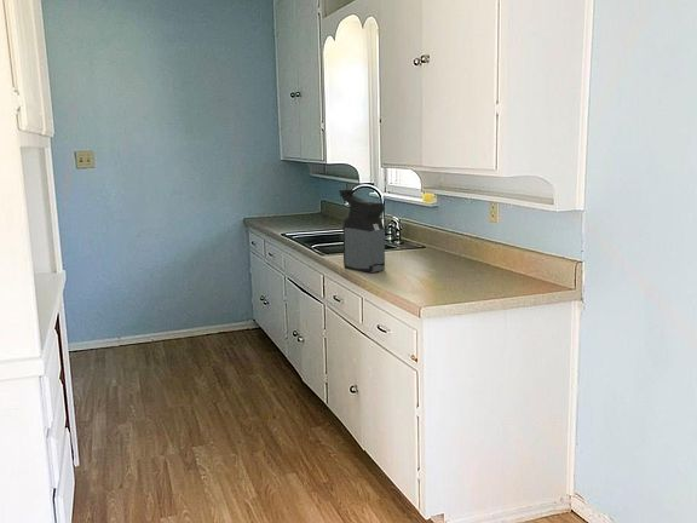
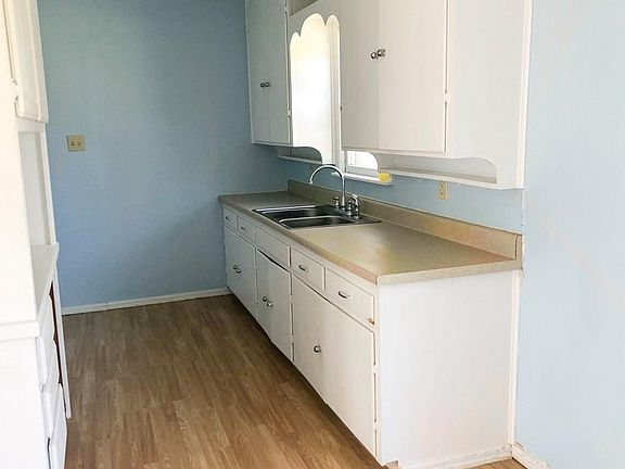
- coffee maker [336,189,386,274]
